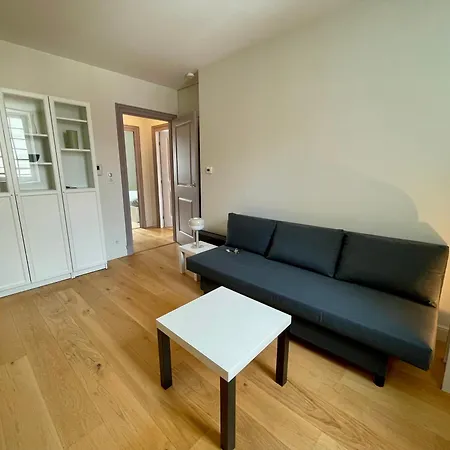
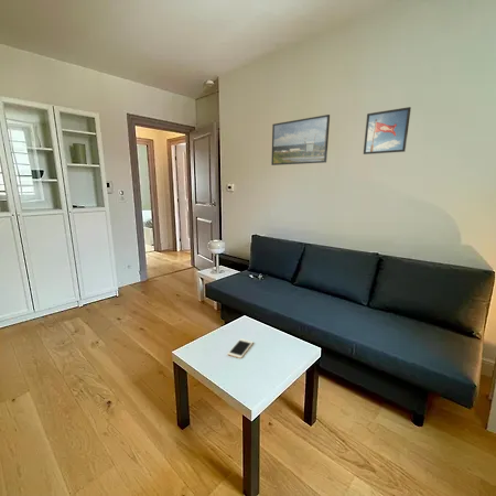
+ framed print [270,114,331,166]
+ cell phone [226,337,255,359]
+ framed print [363,106,412,155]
